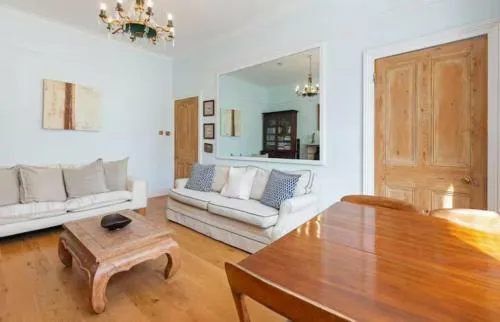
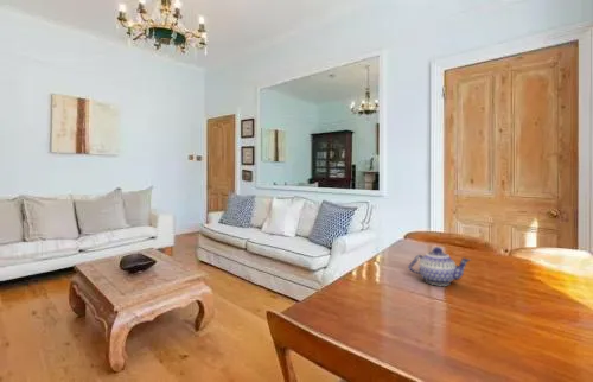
+ teapot [407,246,472,287]
